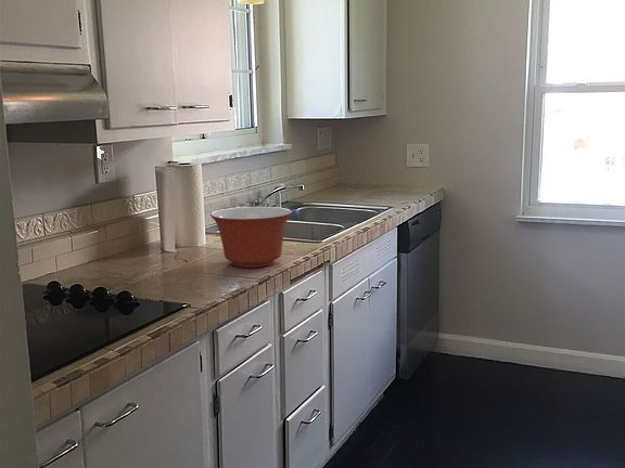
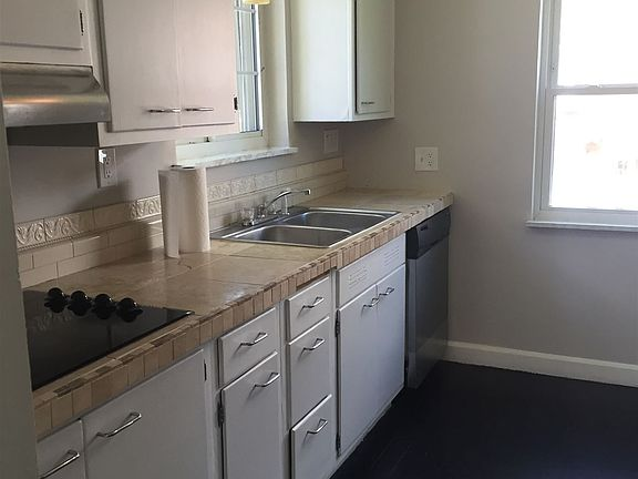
- mixing bowl [209,206,293,269]
